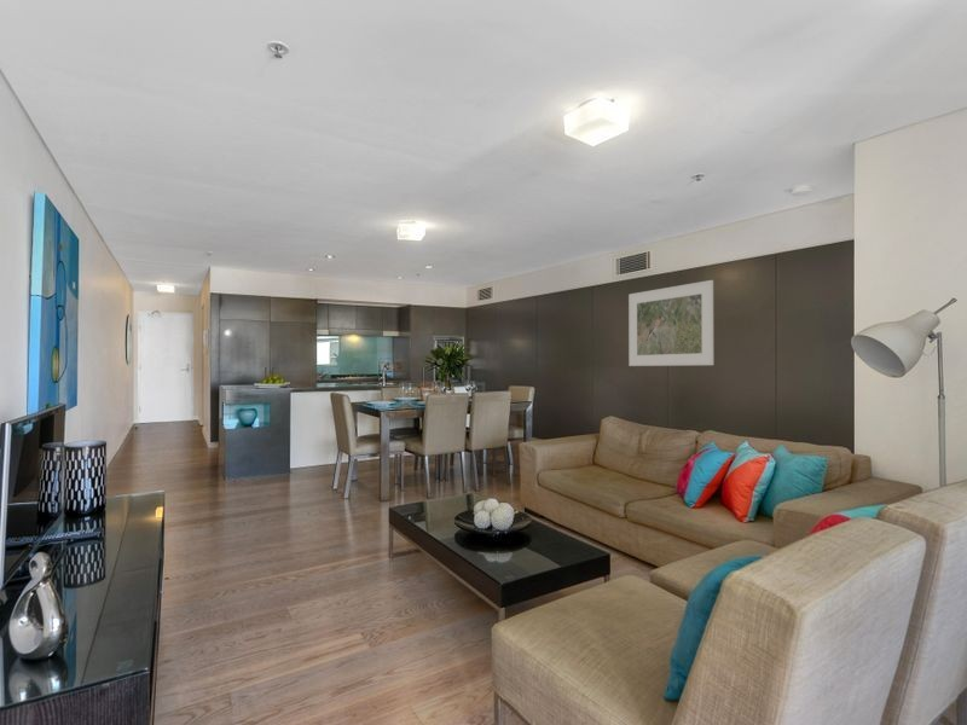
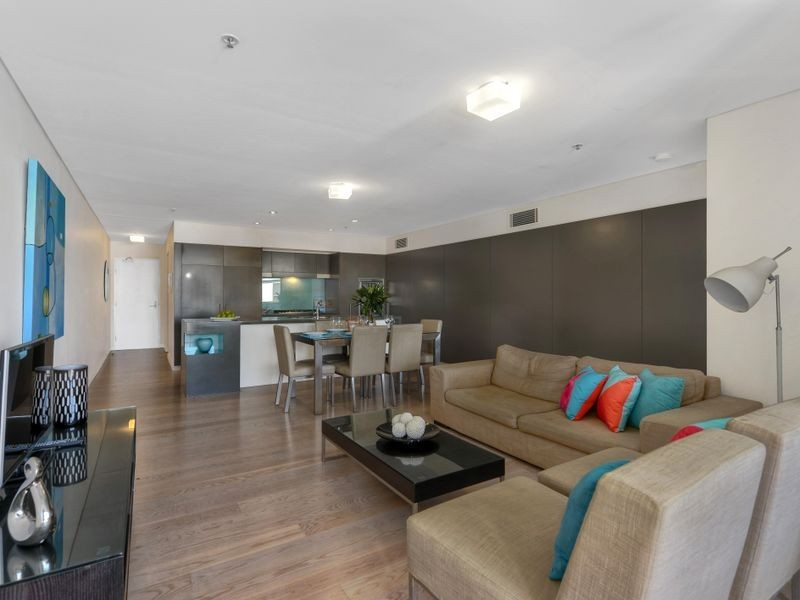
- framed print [627,279,714,367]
